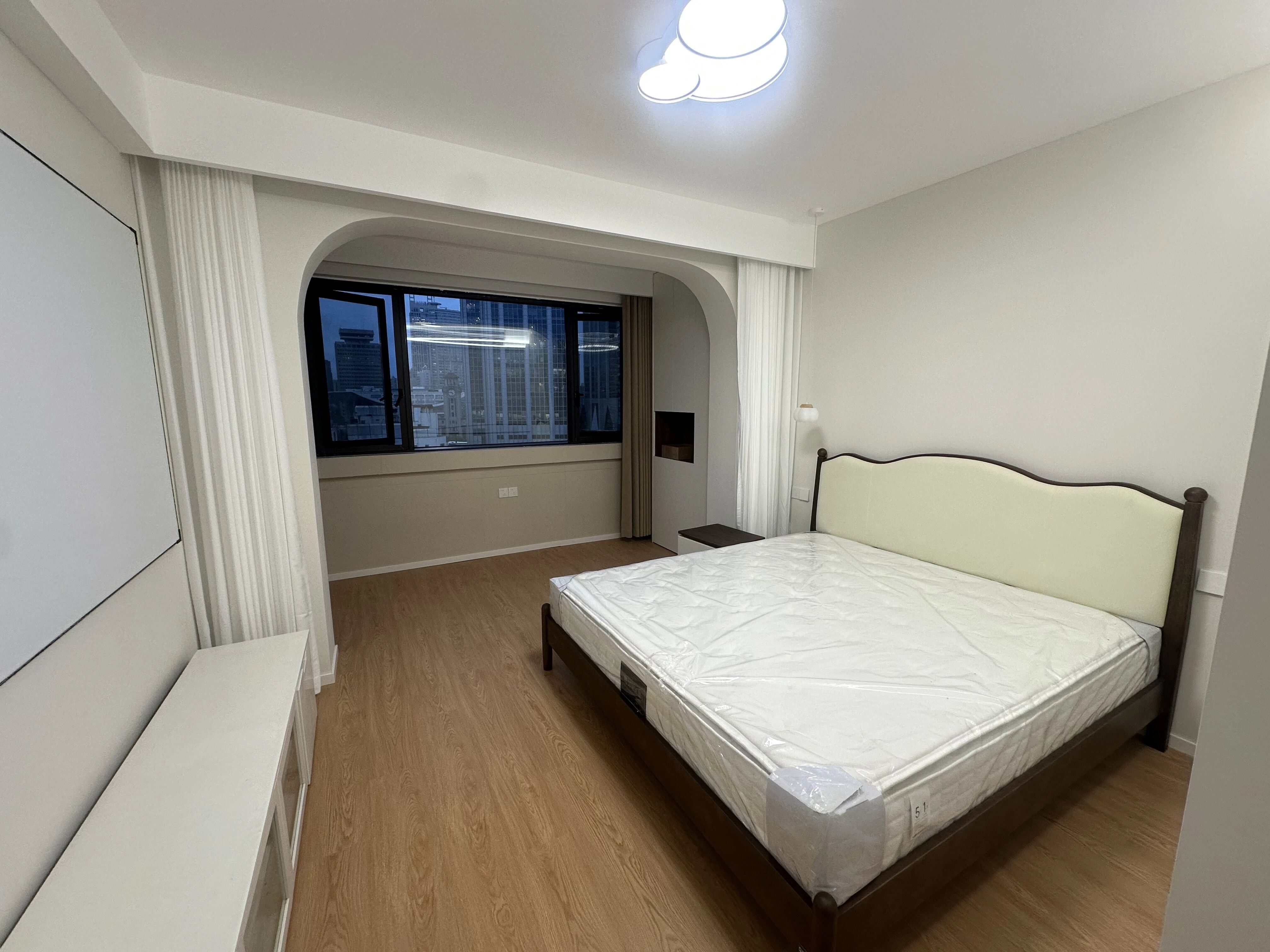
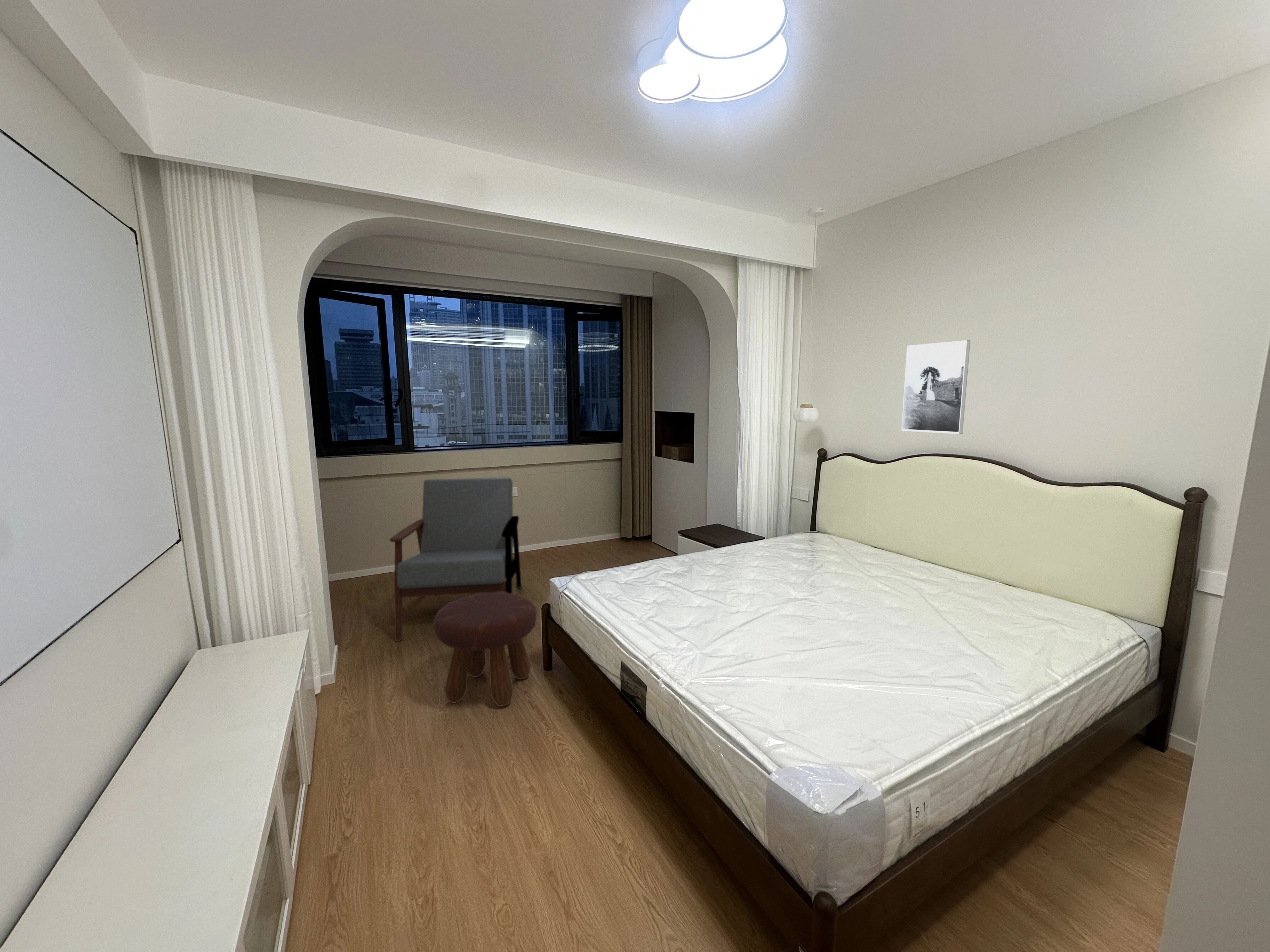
+ footstool [433,592,537,706]
+ armchair [389,477,522,641]
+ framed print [901,340,971,434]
